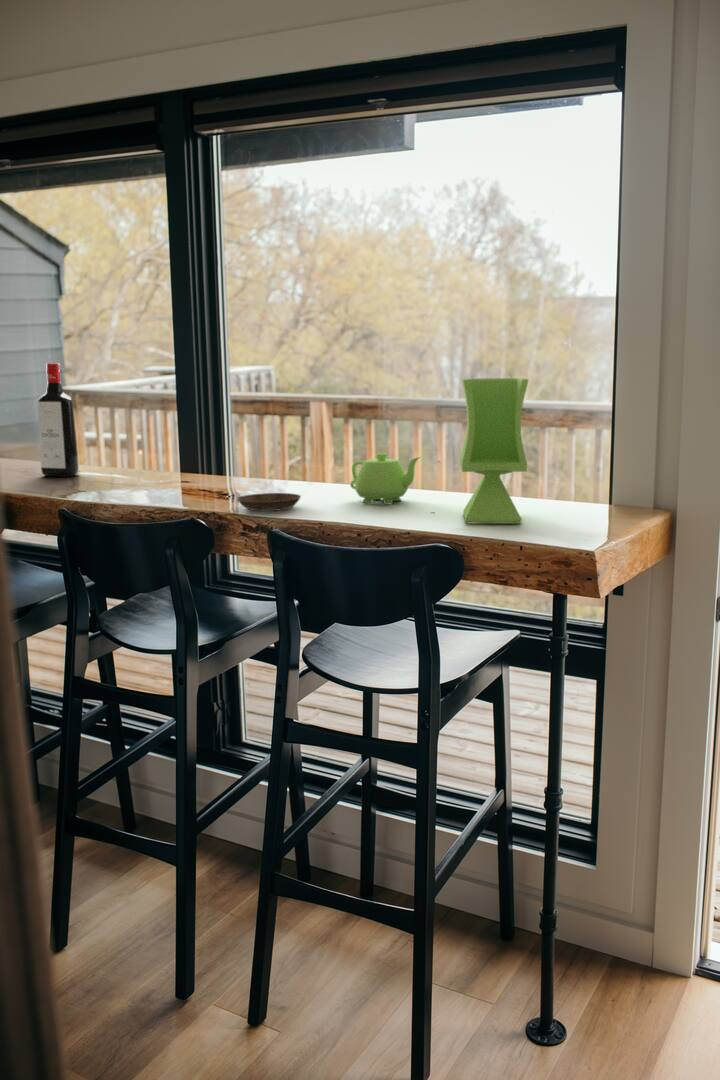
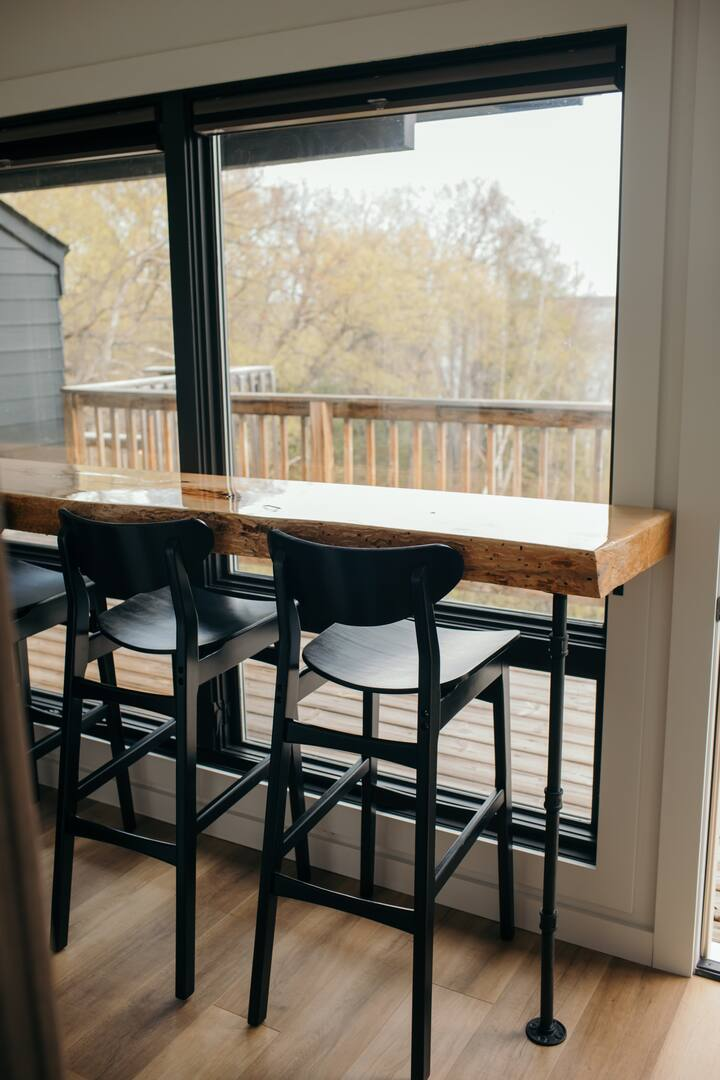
- liquor bottle [37,362,80,477]
- vase [459,377,529,525]
- saucer [236,492,302,512]
- teapot [349,452,421,505]
